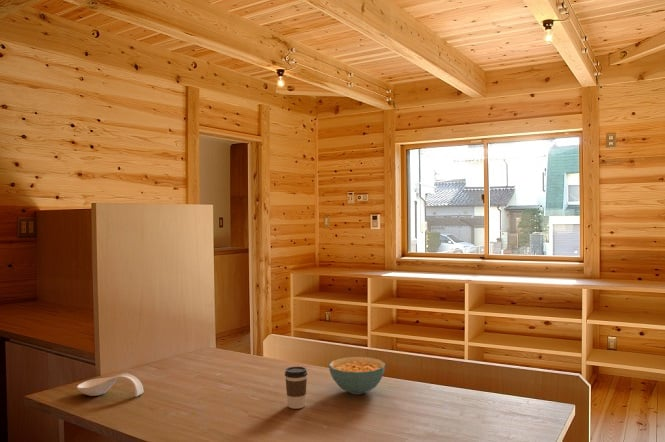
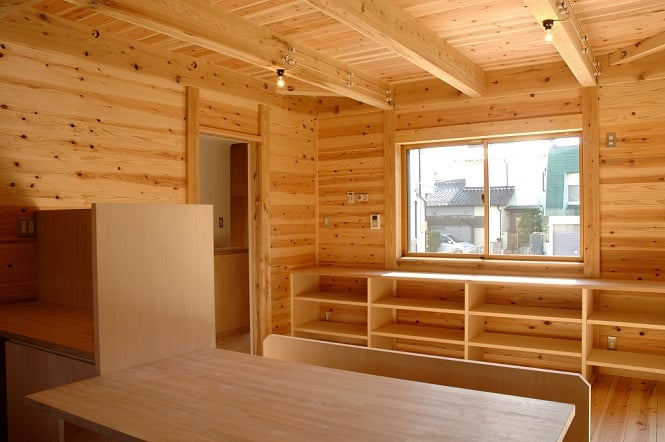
- coffee cup [284,366,308,410]
- cereal bowl [328,356,386,395]
- spoon rest [76,372,145,398]
